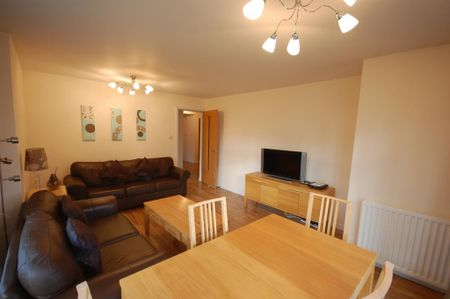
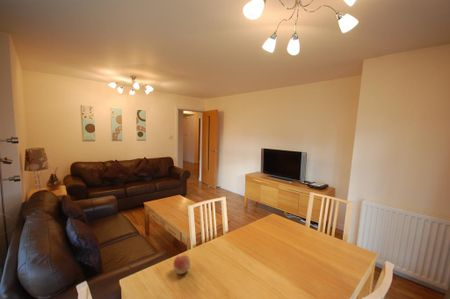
+ fruit [172,254,191,275]
